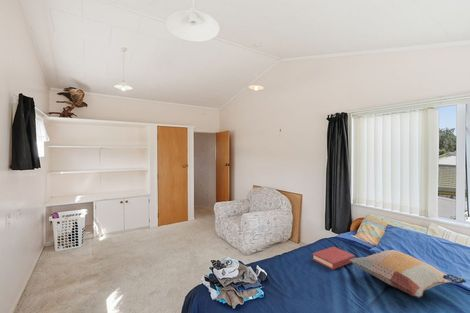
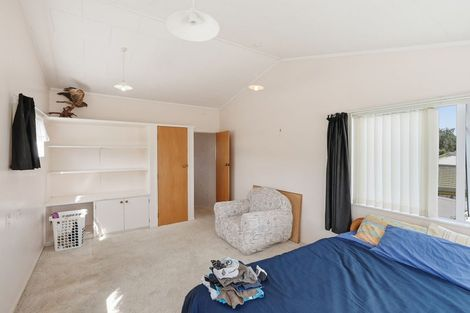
- decorative pillow [349,249,467,298]
- hardback book [312,246,356,271]
